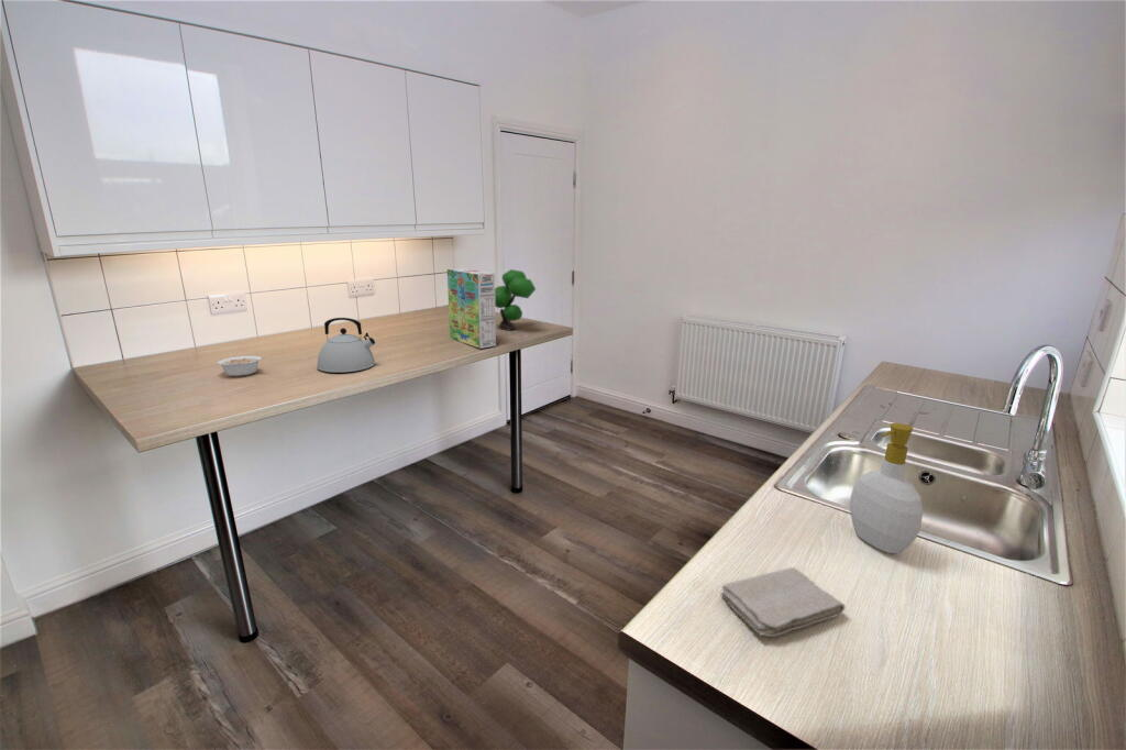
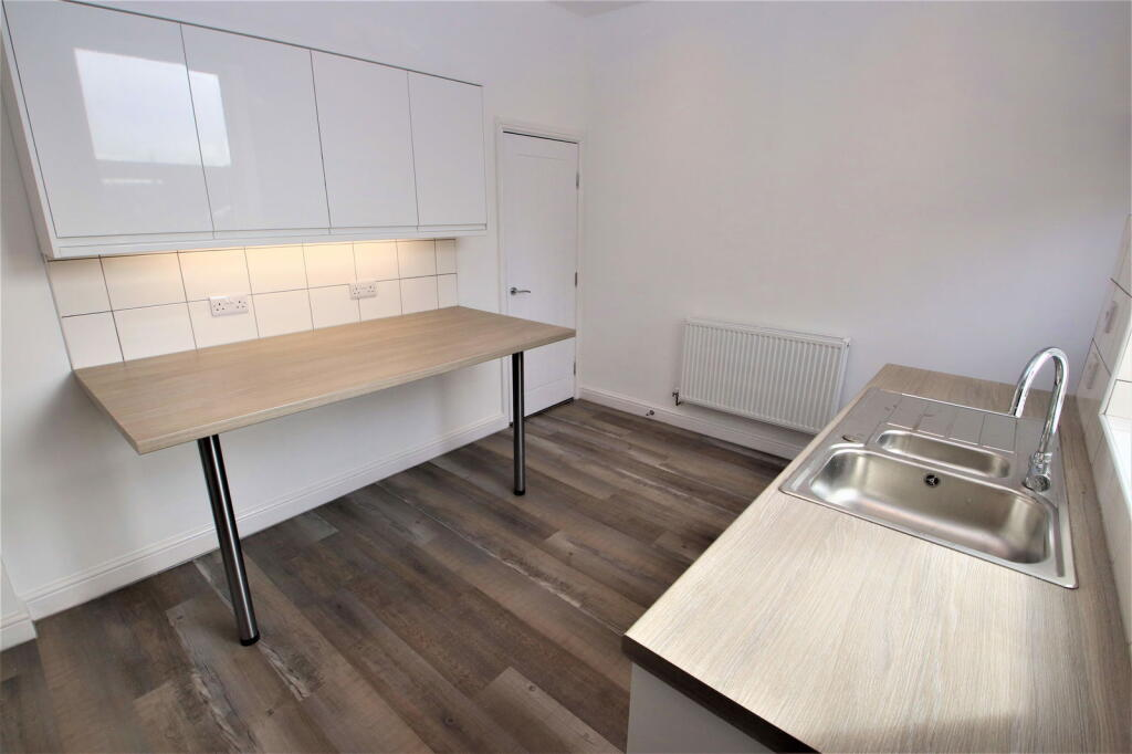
- legume [217,355,266,377]
- washcloth [720,566,847,638]
- cereal box [446,267,497,350]
- kettle [316,317,376,374]
- soap bottle [849,422,924,554]
- plant [495,268,537,331]
